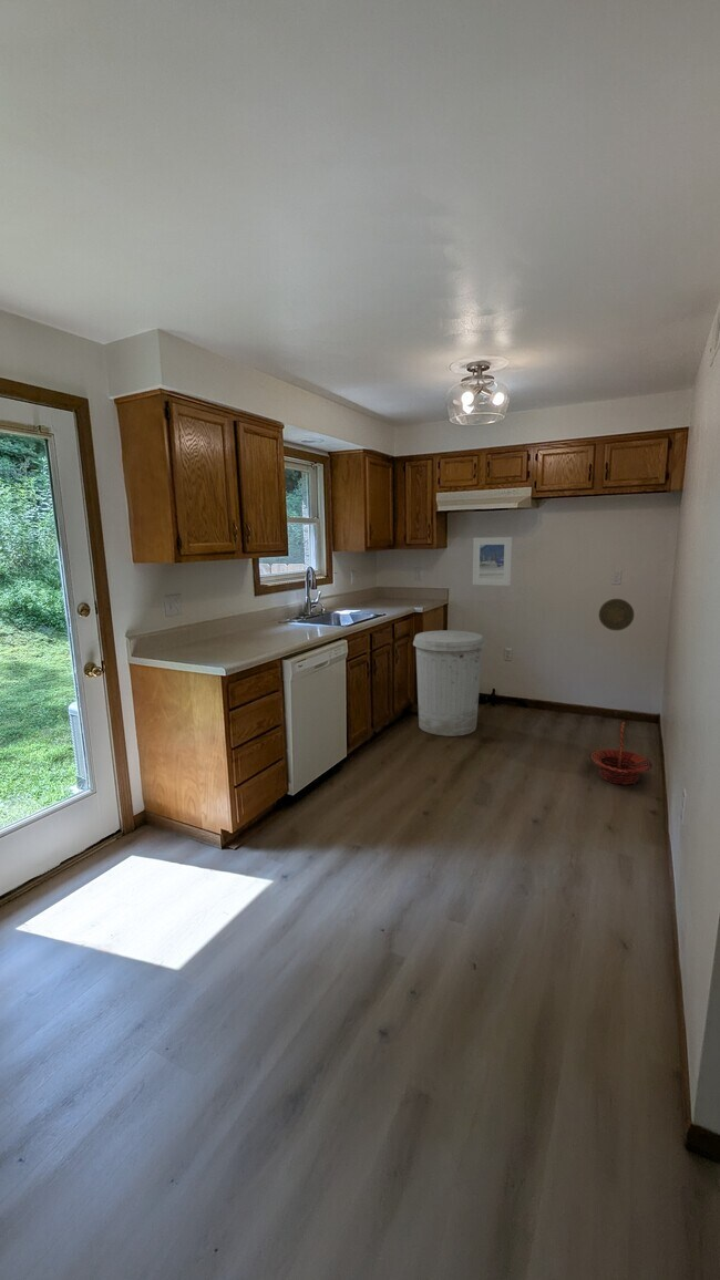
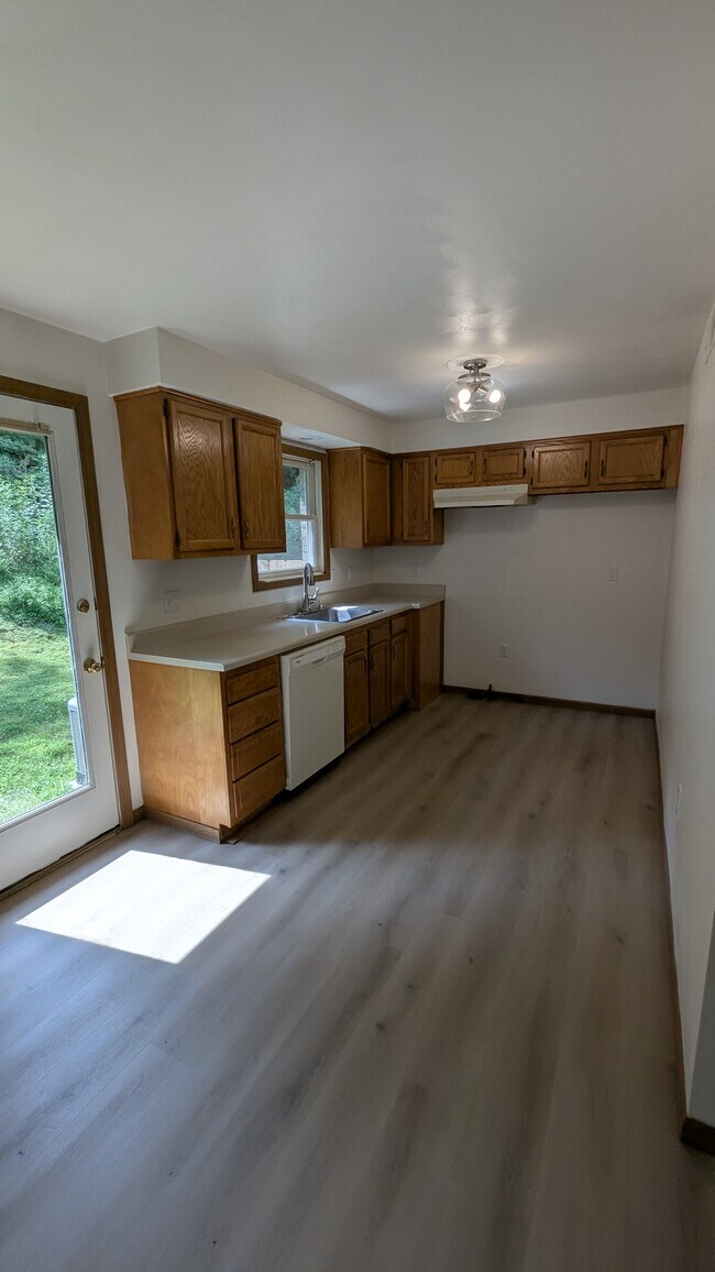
- basket [588,721,654,786]
- decorative plate [598,598,635,631]
- trash can [412,629,486,737]
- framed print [472,536,513,587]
